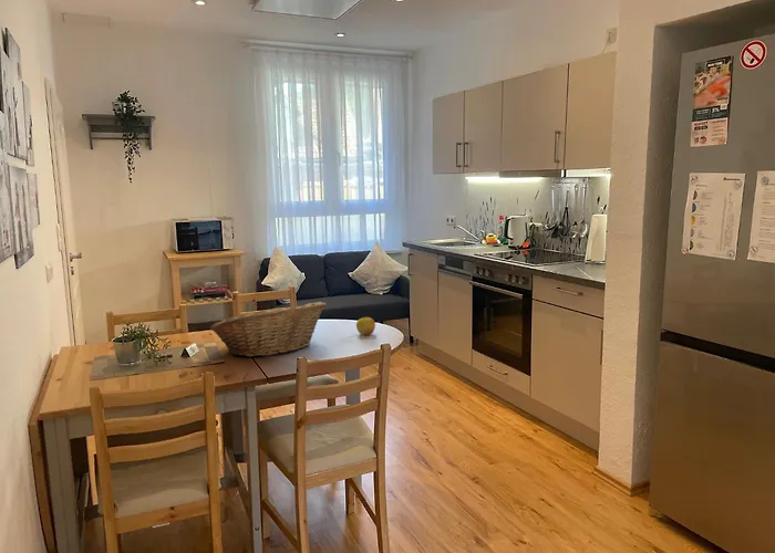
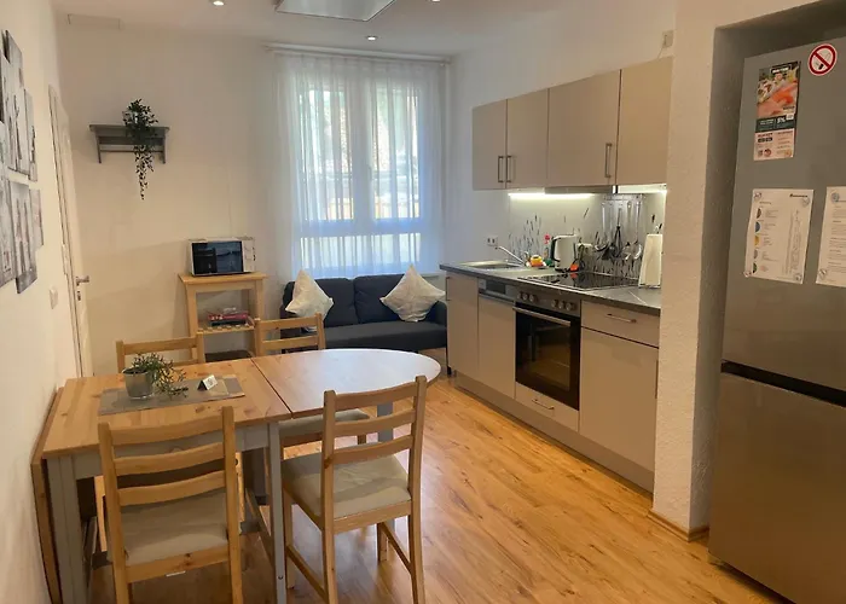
- apple [355,316,376,336]
- fruit basket [209,301,327,358]
